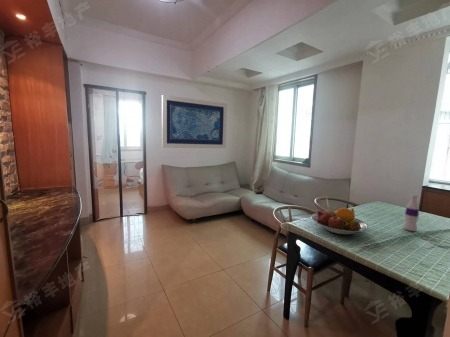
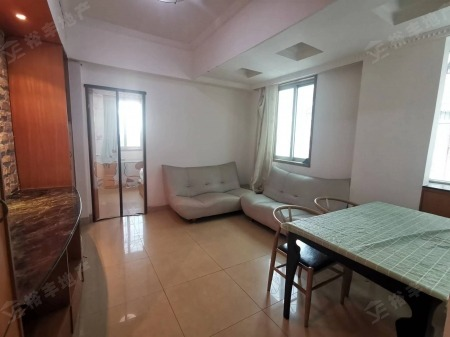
- wall art [161,94,228,149]
- fruit bowl [310,205,369,235]
- bottle [402,193,420,232]
